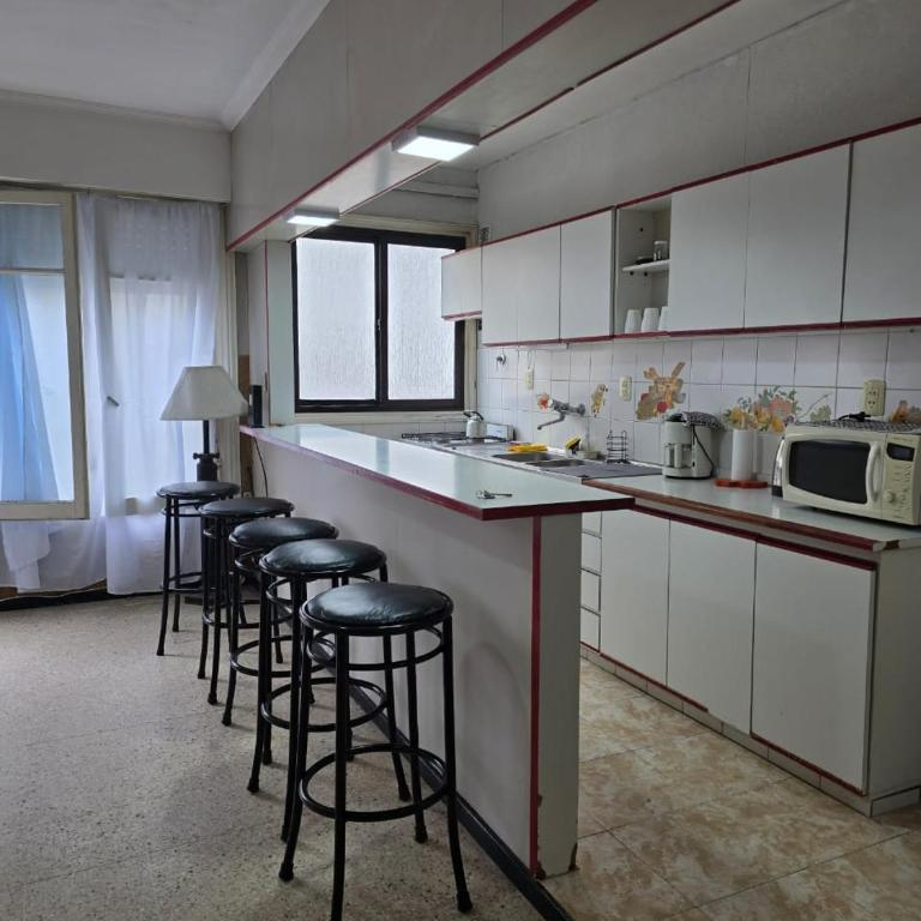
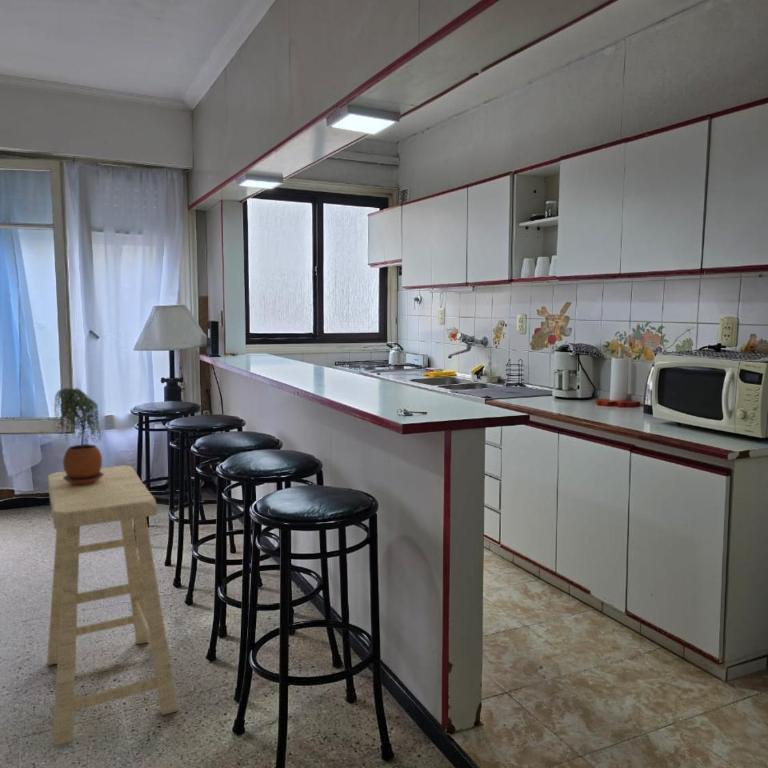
+ stool [46,464,179,747]
+ potted plant [52,387,104,484]
